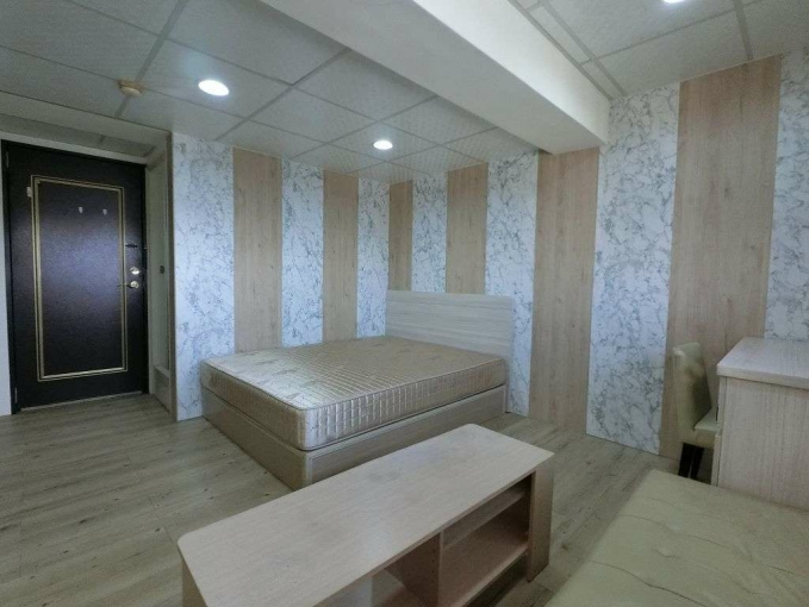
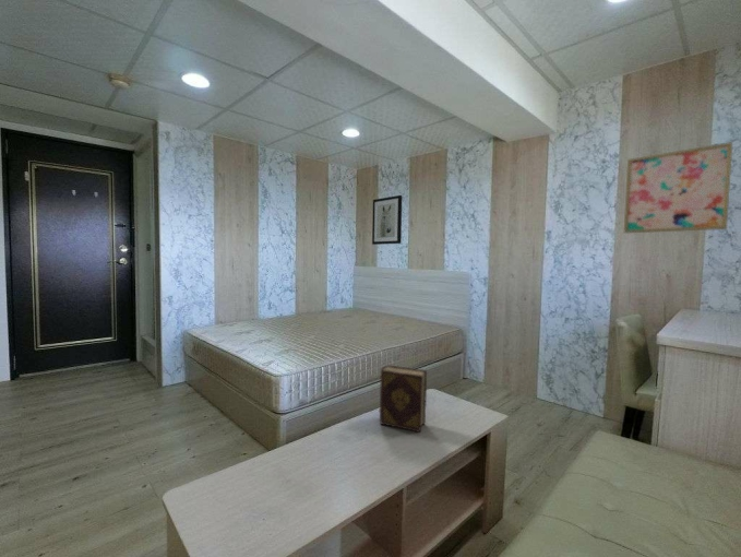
+ wall art [623,141,733,234]
+ wall art [371,194,403,246]
+ diary [378,365,428,434]
